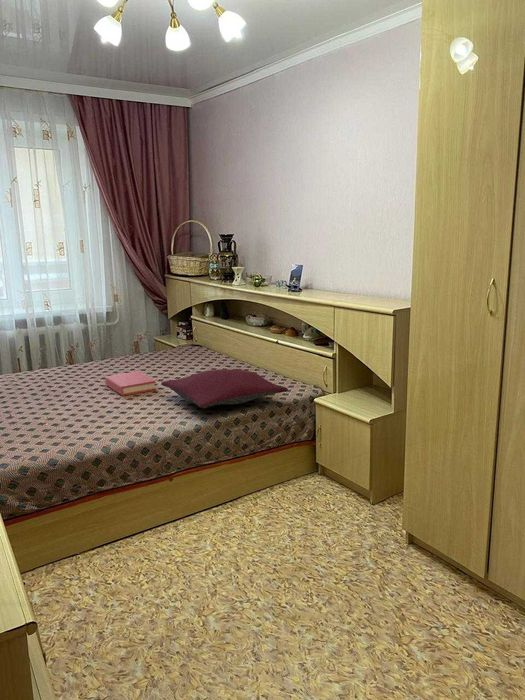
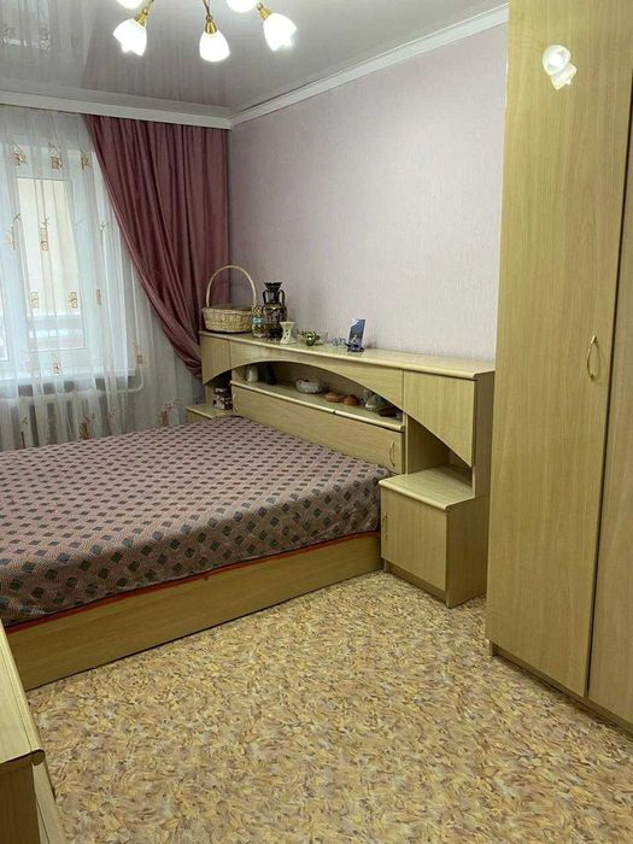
- hardback book [104,370,157,397]
- pillow [160,368,289,409]
